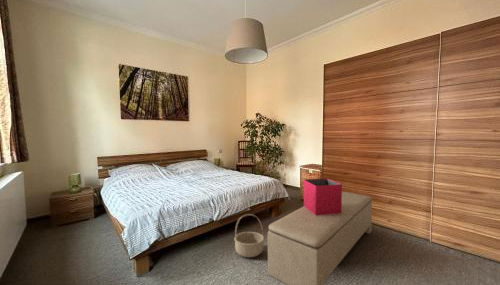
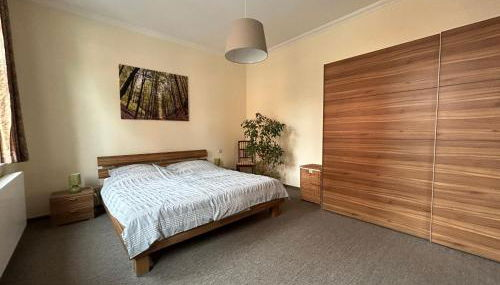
- bench [267,190,373,285]
- basket [233,213,265,258]
- storage bin [303,177,343,215]
